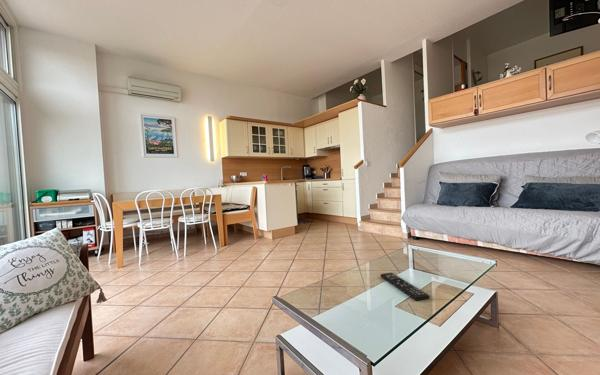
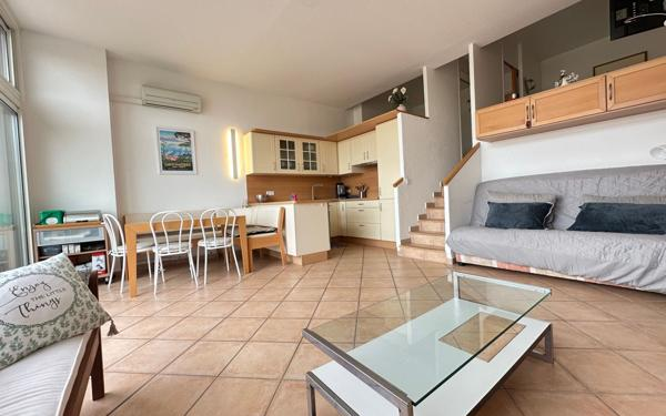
- remote control [380,271,431,302]
